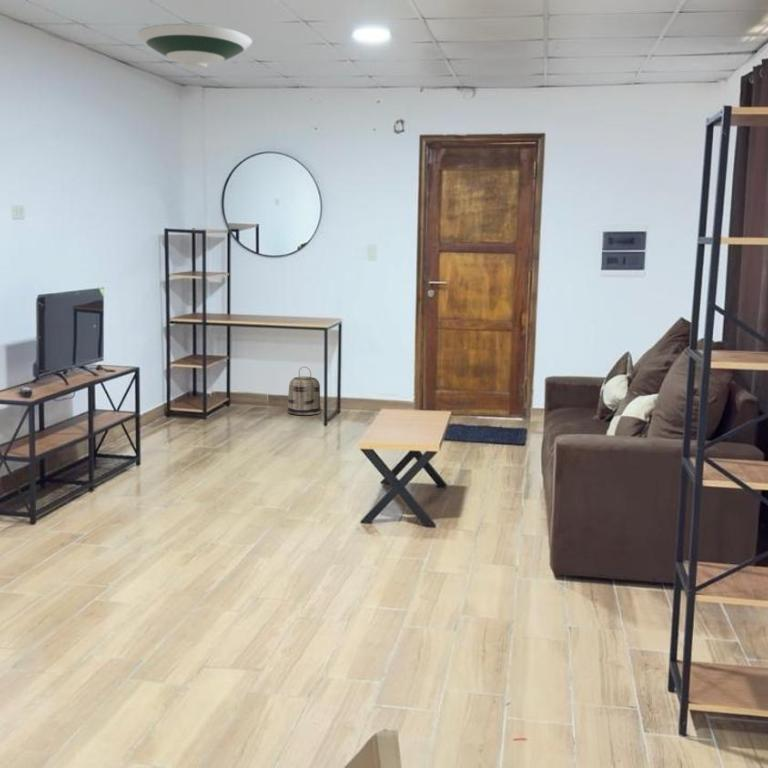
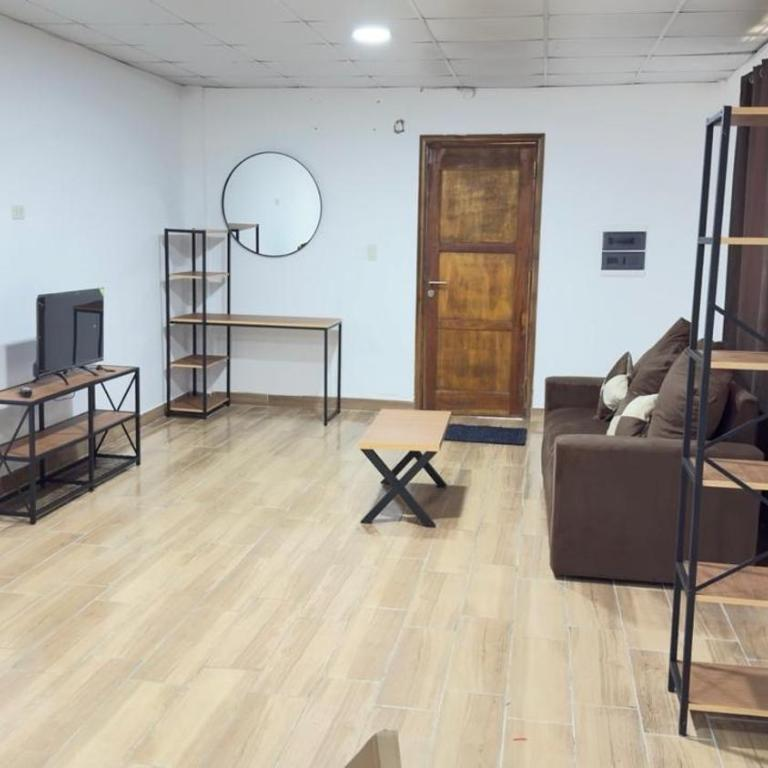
- basket [287,366,322,416]
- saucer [136,23,253,70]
